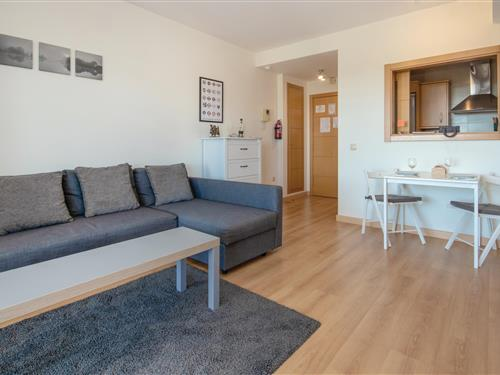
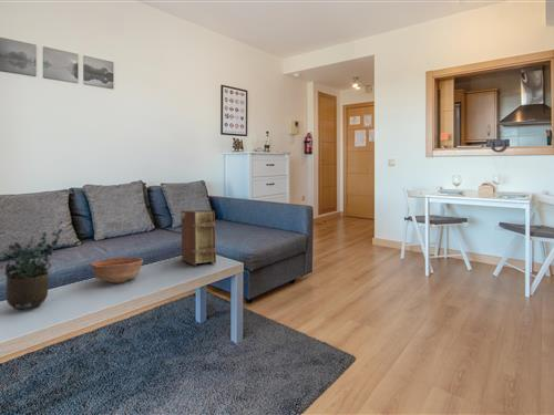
+ book [179,209,217,267]
+ potted plant [0,219,64,311]
+ bowl [90,257,144,284]
